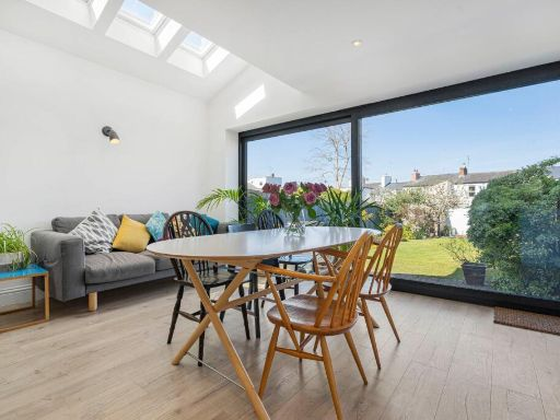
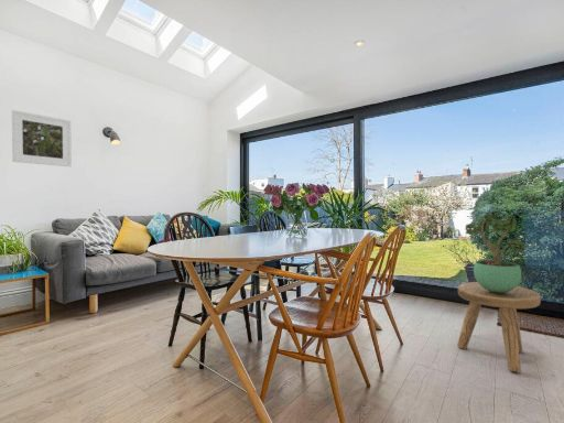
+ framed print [11,109,73,167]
+ stool [456,281,542,372]
+ potted plant [464,212,528,293]
